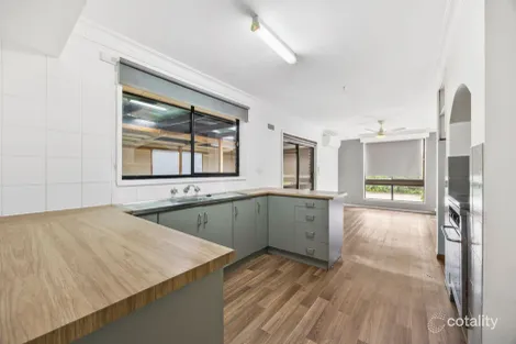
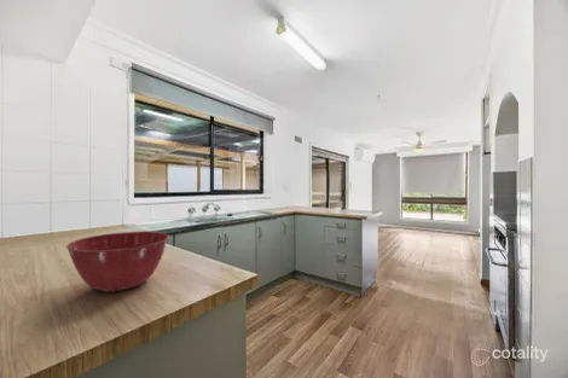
+ mixing bowl [65,231,170,293]
